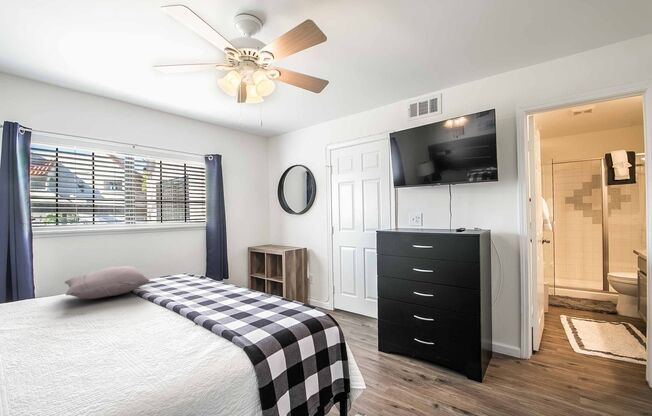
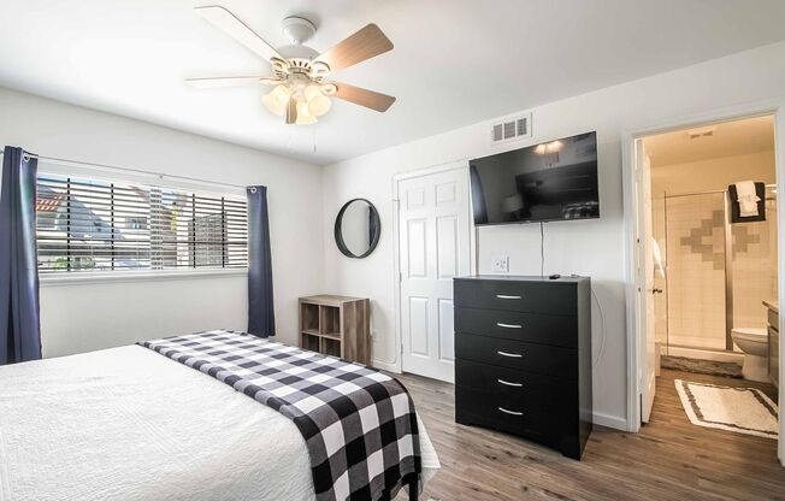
- pillow [64,265,150,300]
